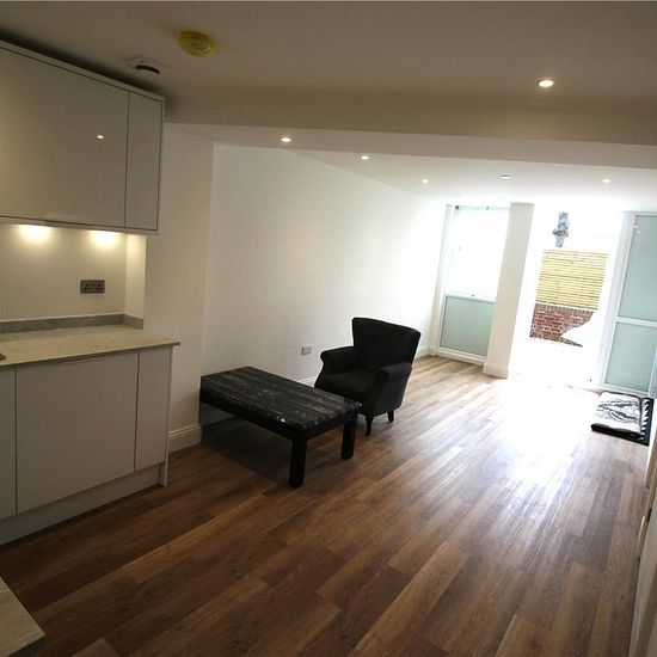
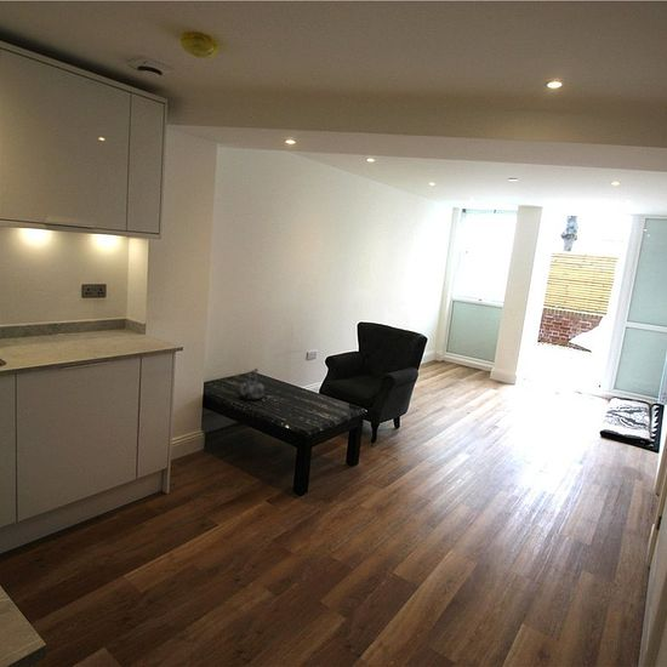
+ kettle [239,366,266,401]
